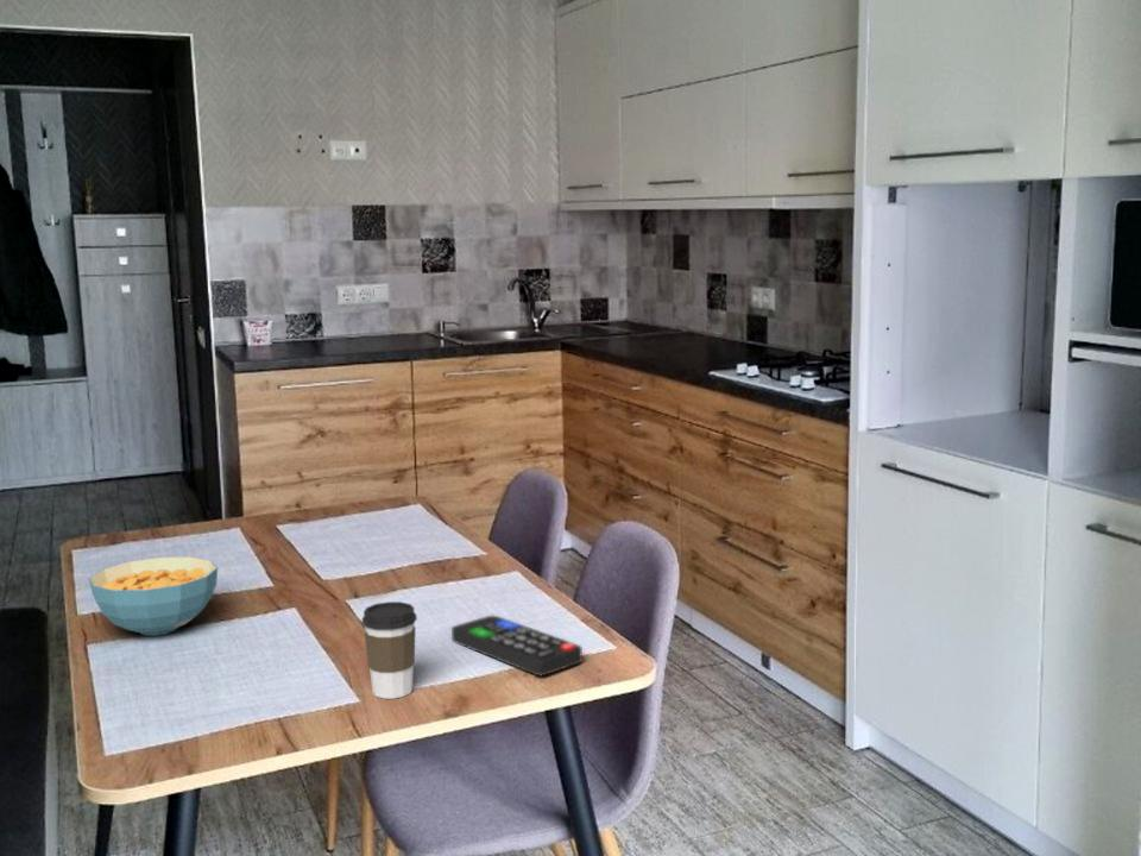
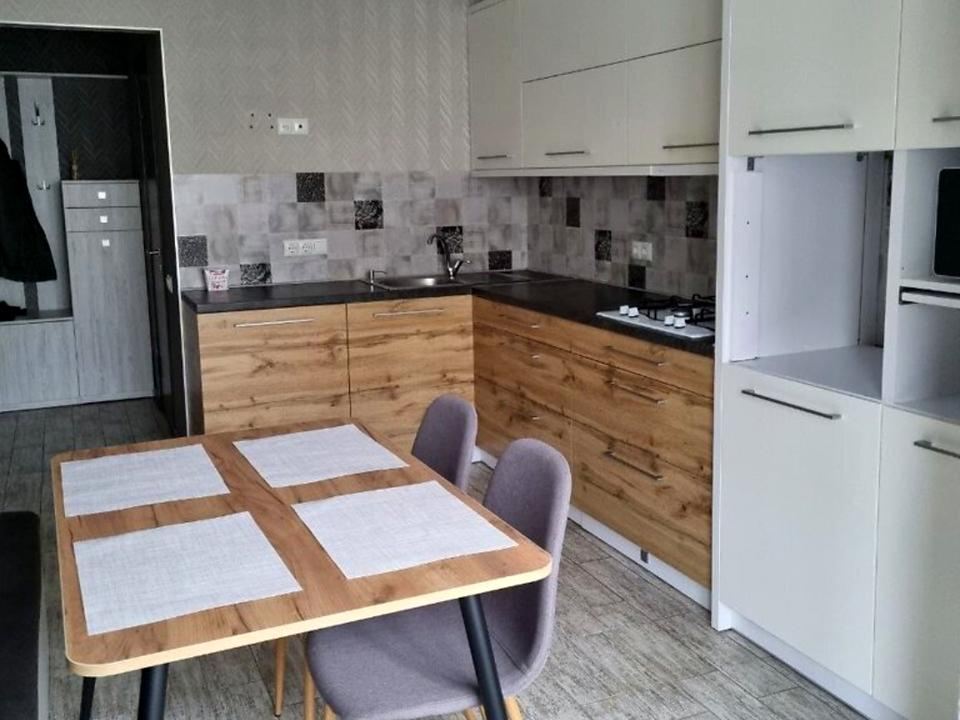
- cereal bowl [88,556,219,637]
- coffee cup [361,600,418,700]
- remote control [450,615,584,676]
